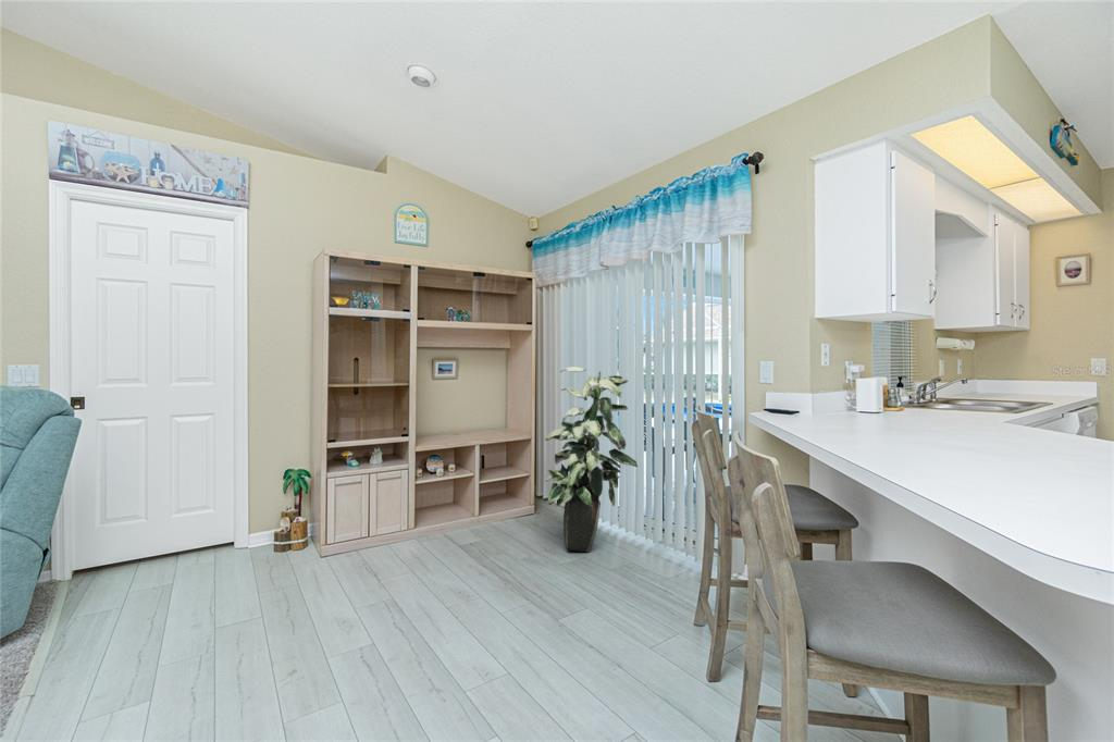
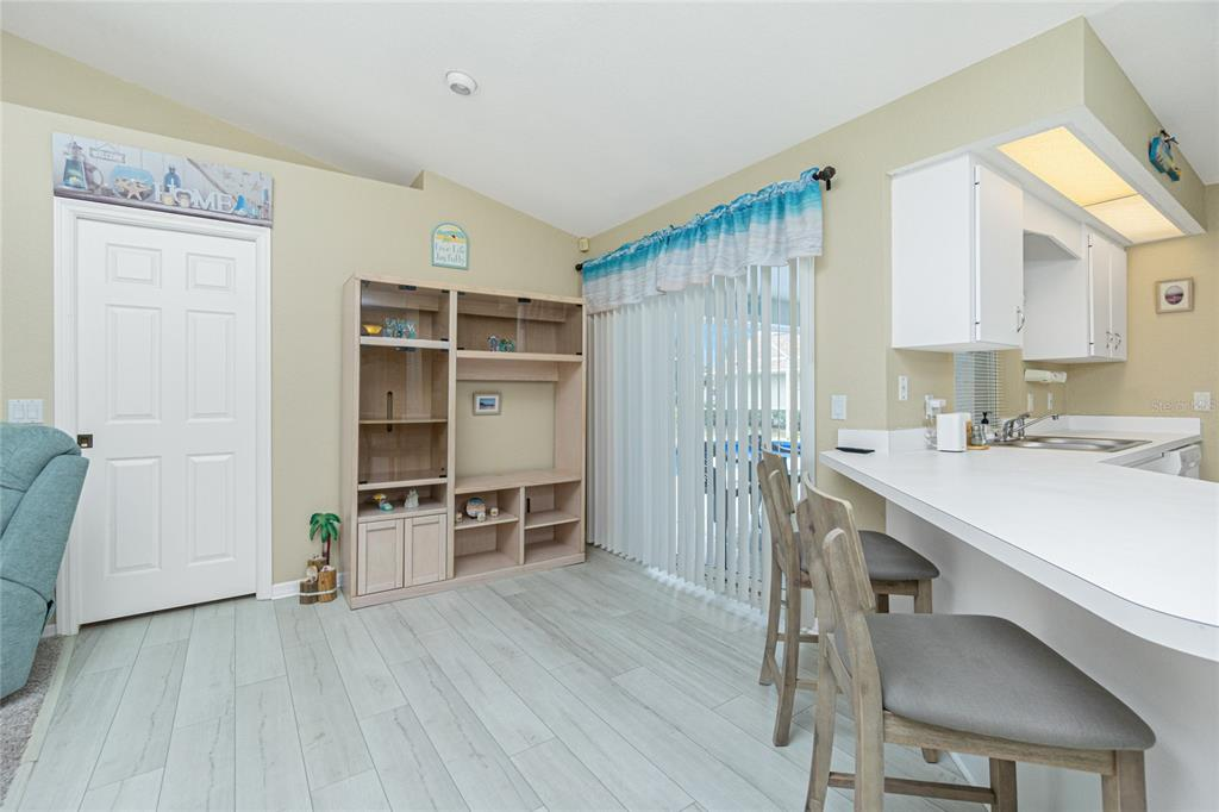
- indoor plant [543,366,639,553]
